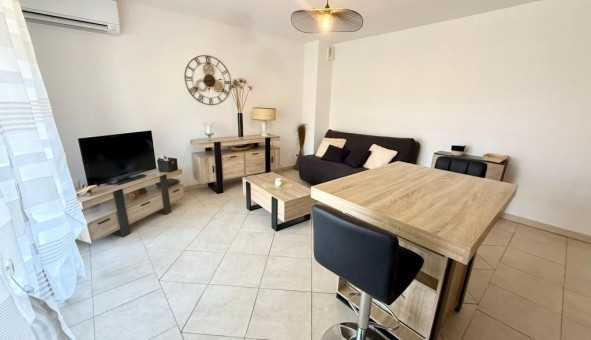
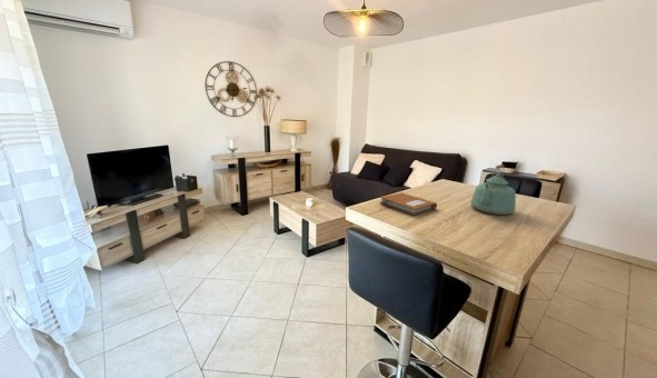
+ notebook [379,191,438,217]
+ kettle [469,163,517,216]
